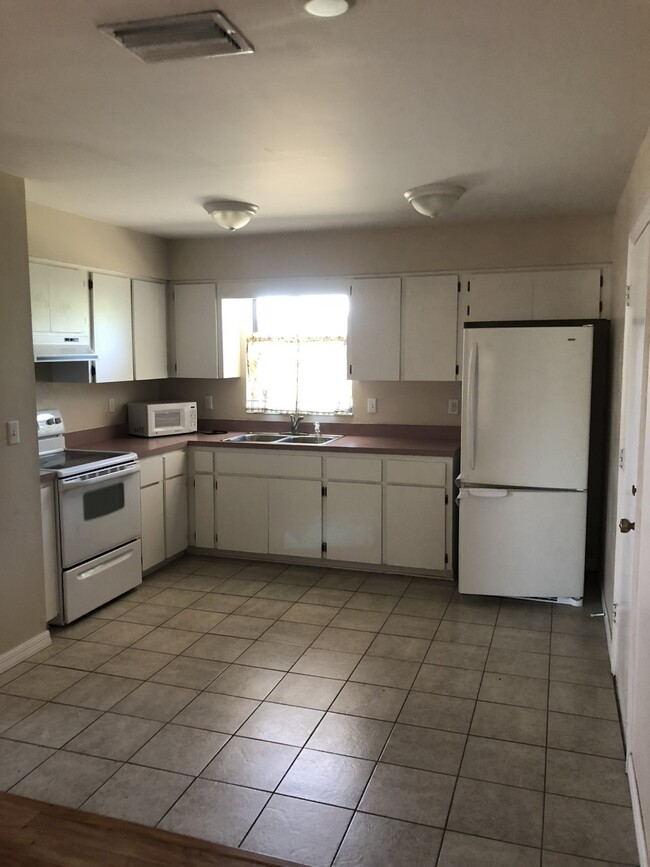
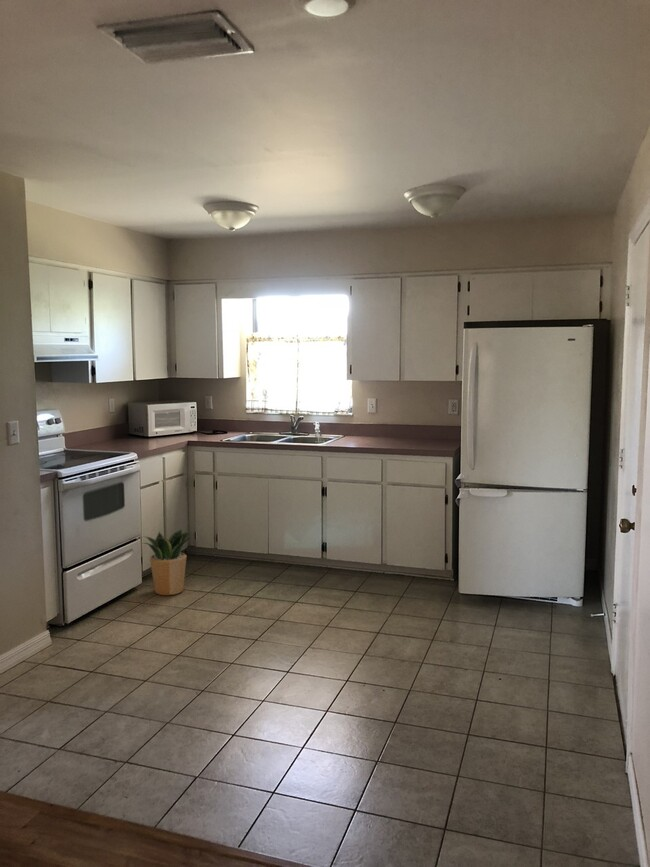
+ potted plant [142,527,195,596]
